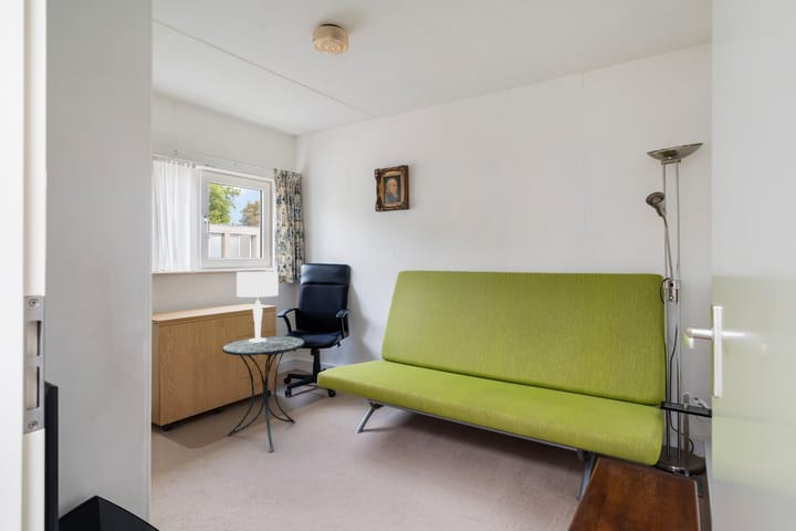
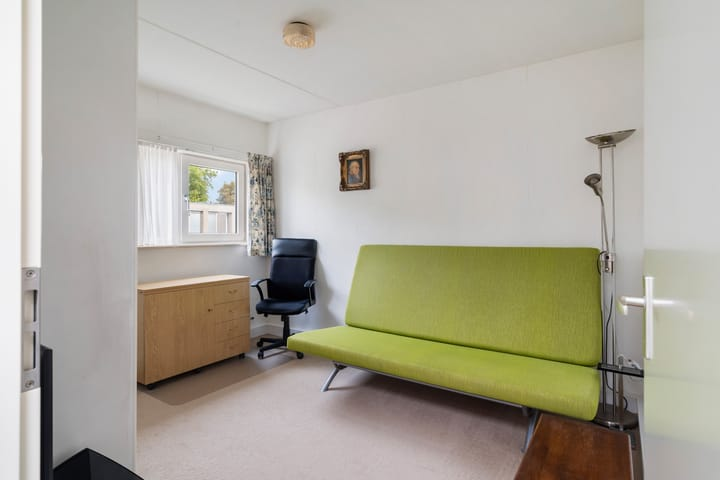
- side table [221,335,305,452]
- table lamp [235,271,279,343]
